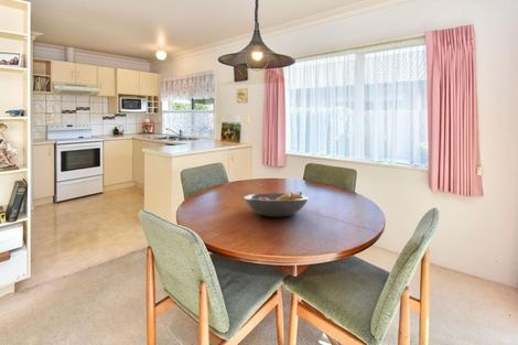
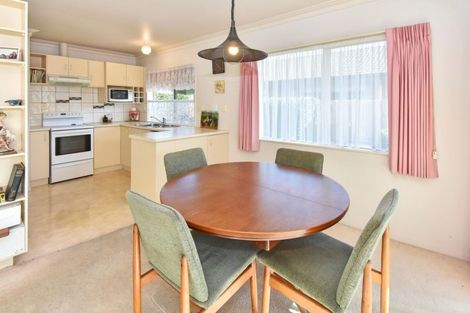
- fruit bowl [242,191,310,217]
